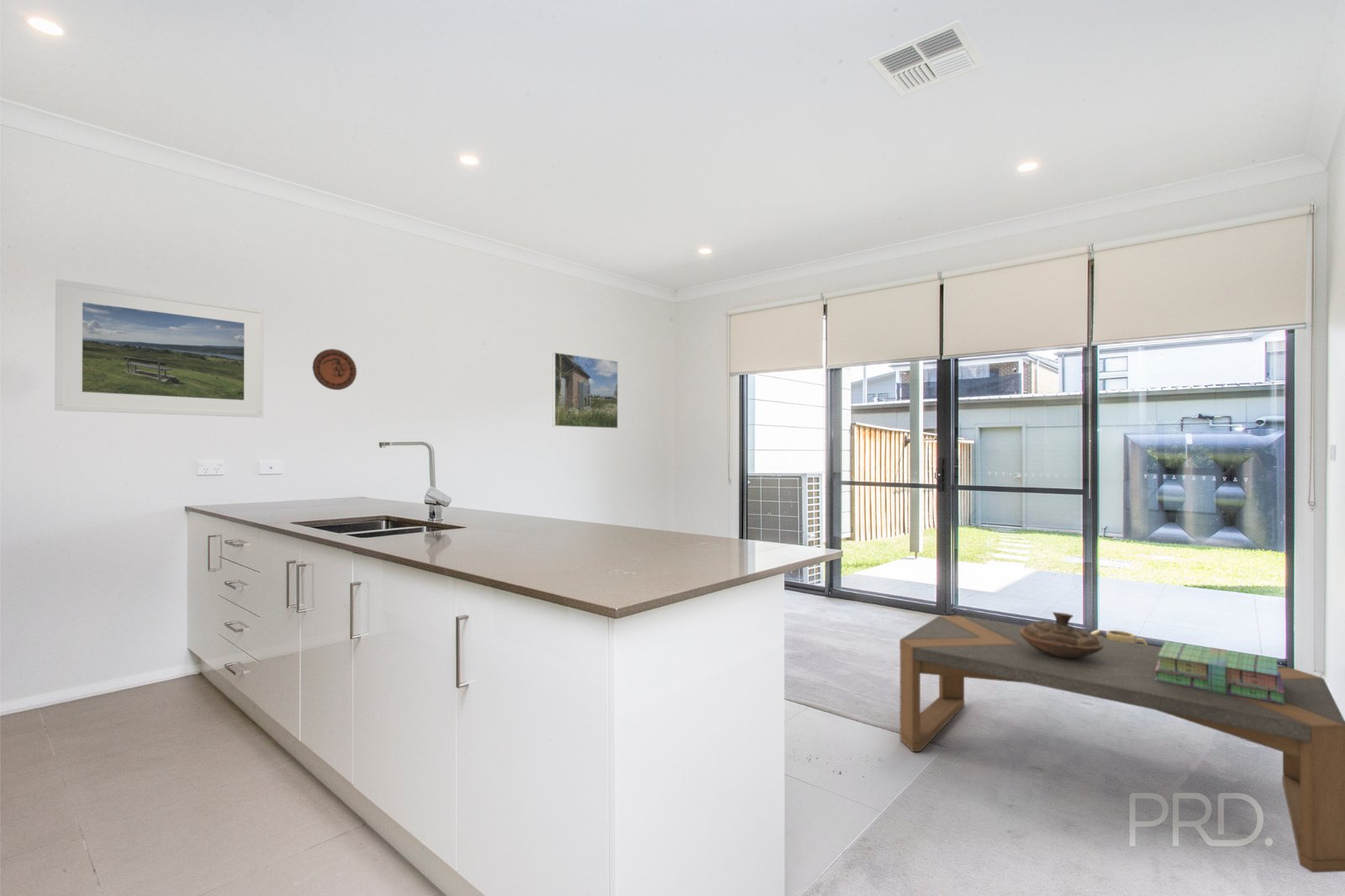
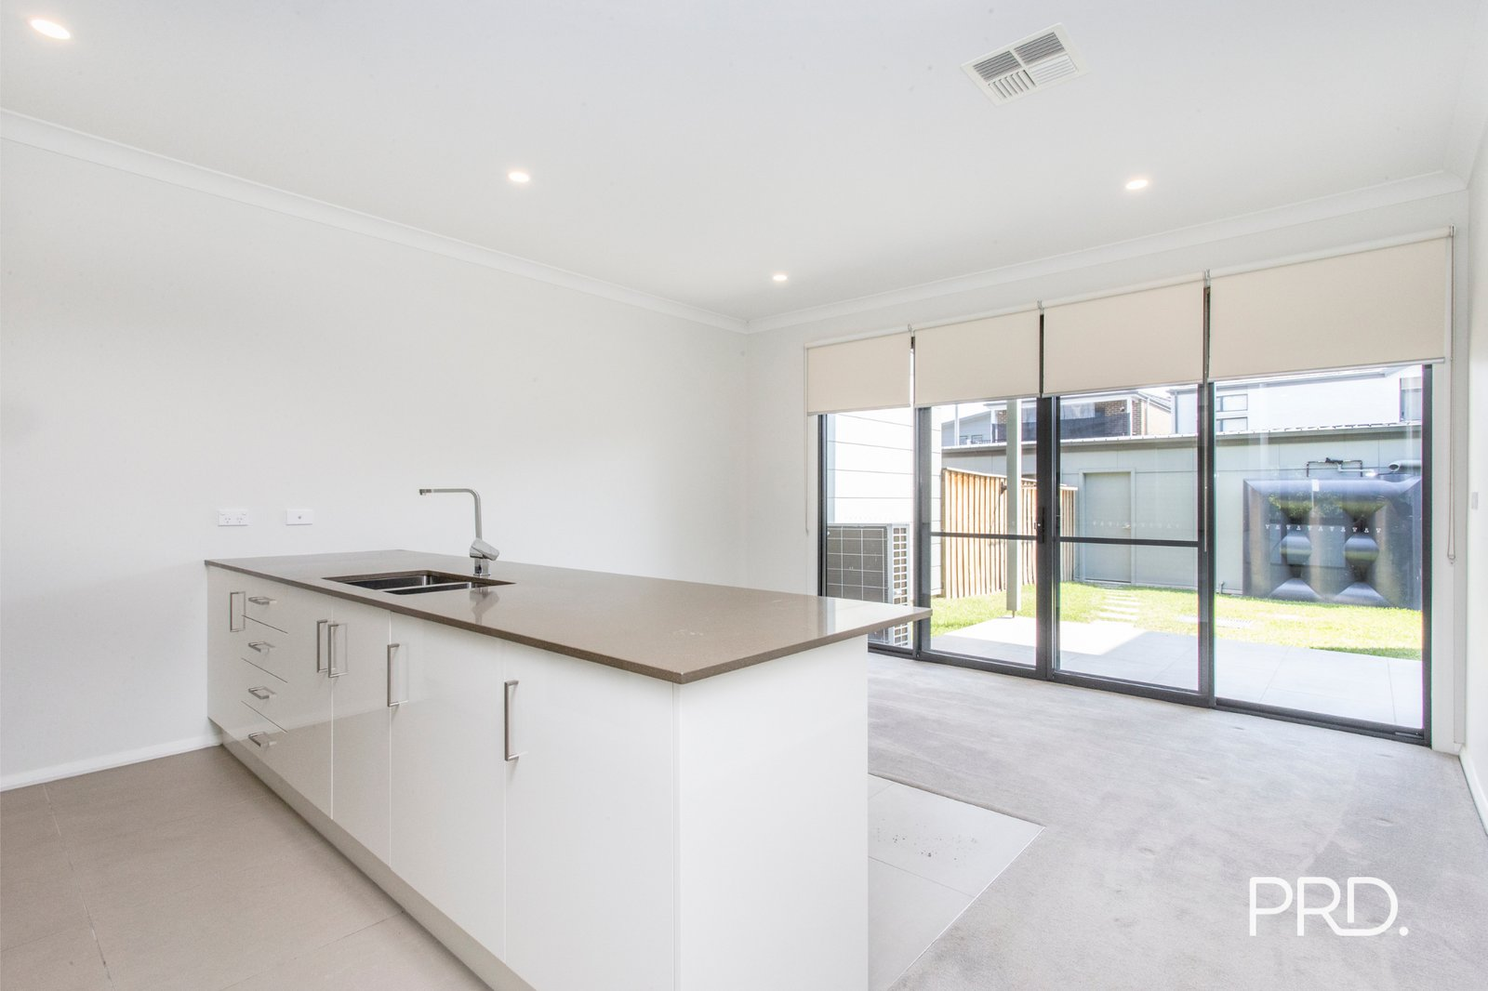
- decorative plate [312,348,357,391]
- stack of books [1155,640,1284,704]
- decorative bowl [1020,611,1103,657]
- coffee table [899,614,1345,873]
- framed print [54,278,264,419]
- watering can [1090,629,1148,646]
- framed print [551,351,619,430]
